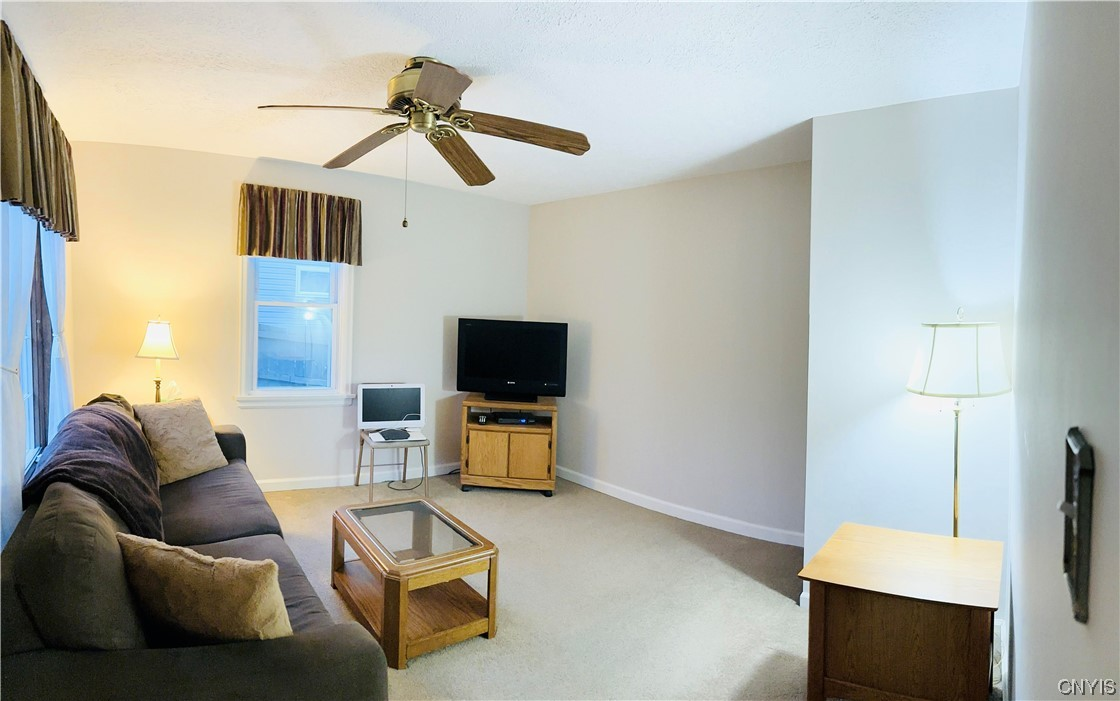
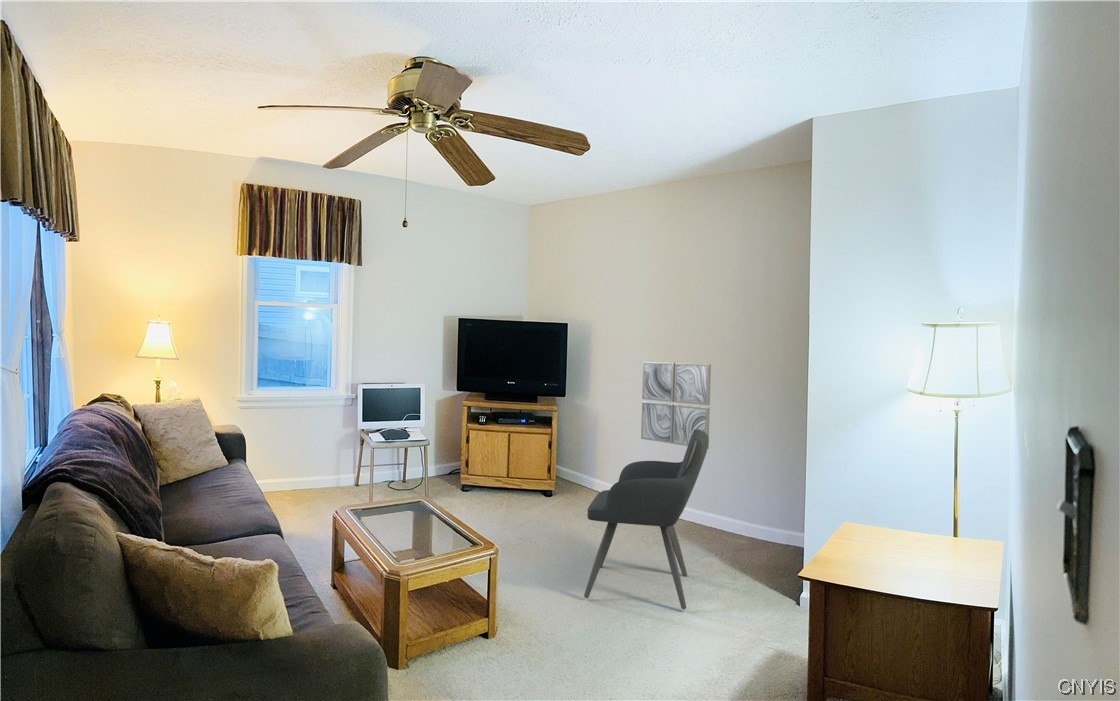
+ armchair [583,429,710,610]
+ wall art [640,361,712,450]
